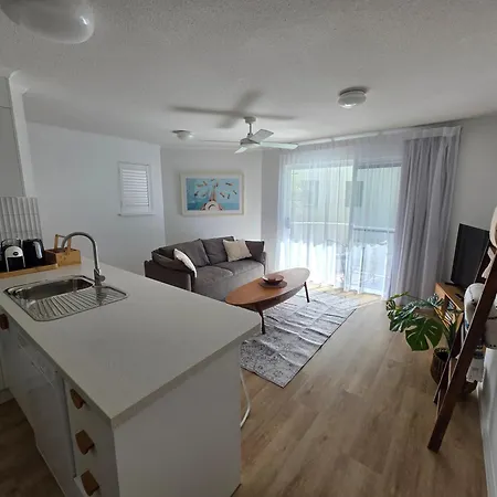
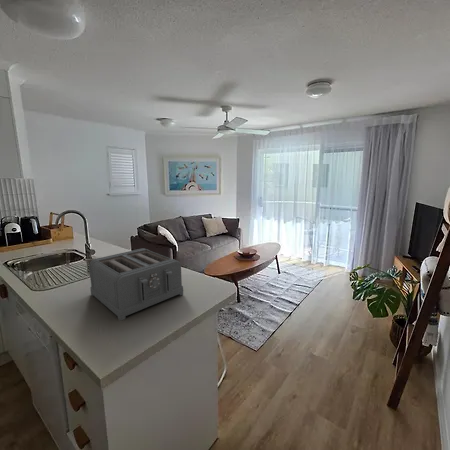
+ toaster [88,247,184,321]
